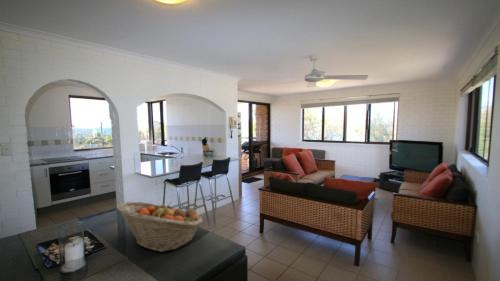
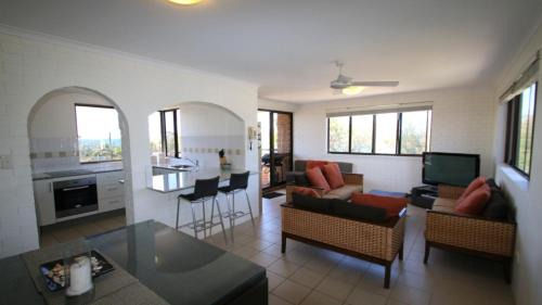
- fruit basket [116,201,204,253]
